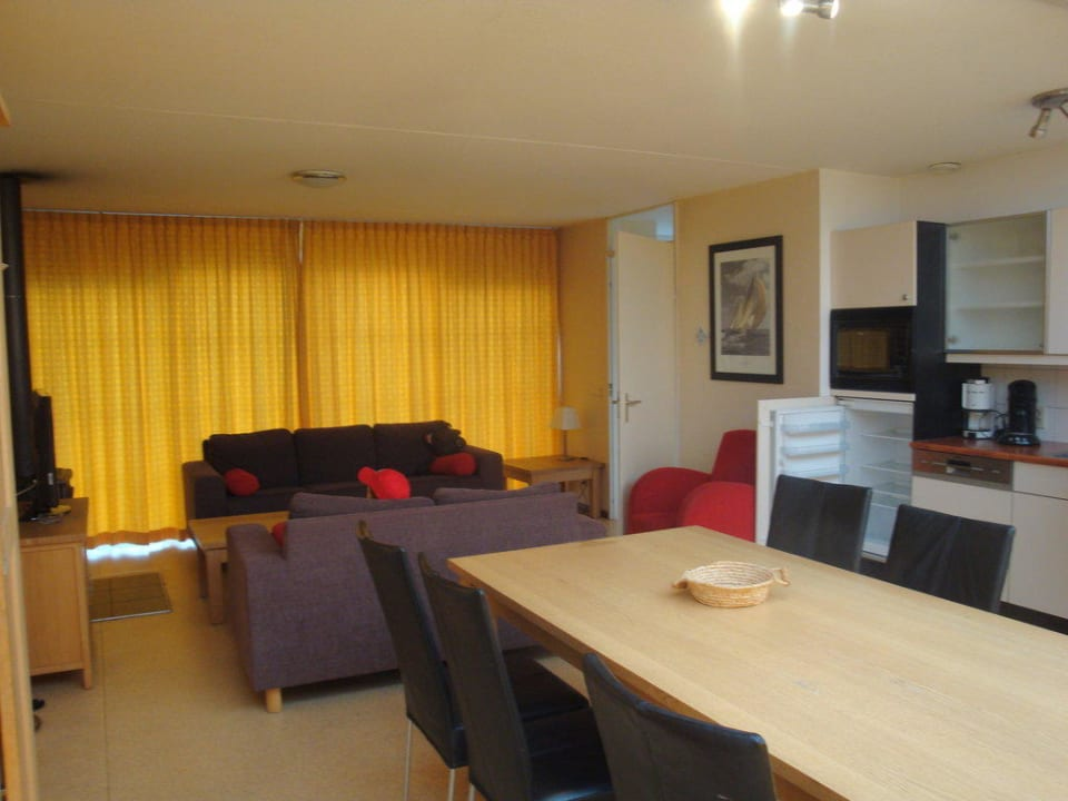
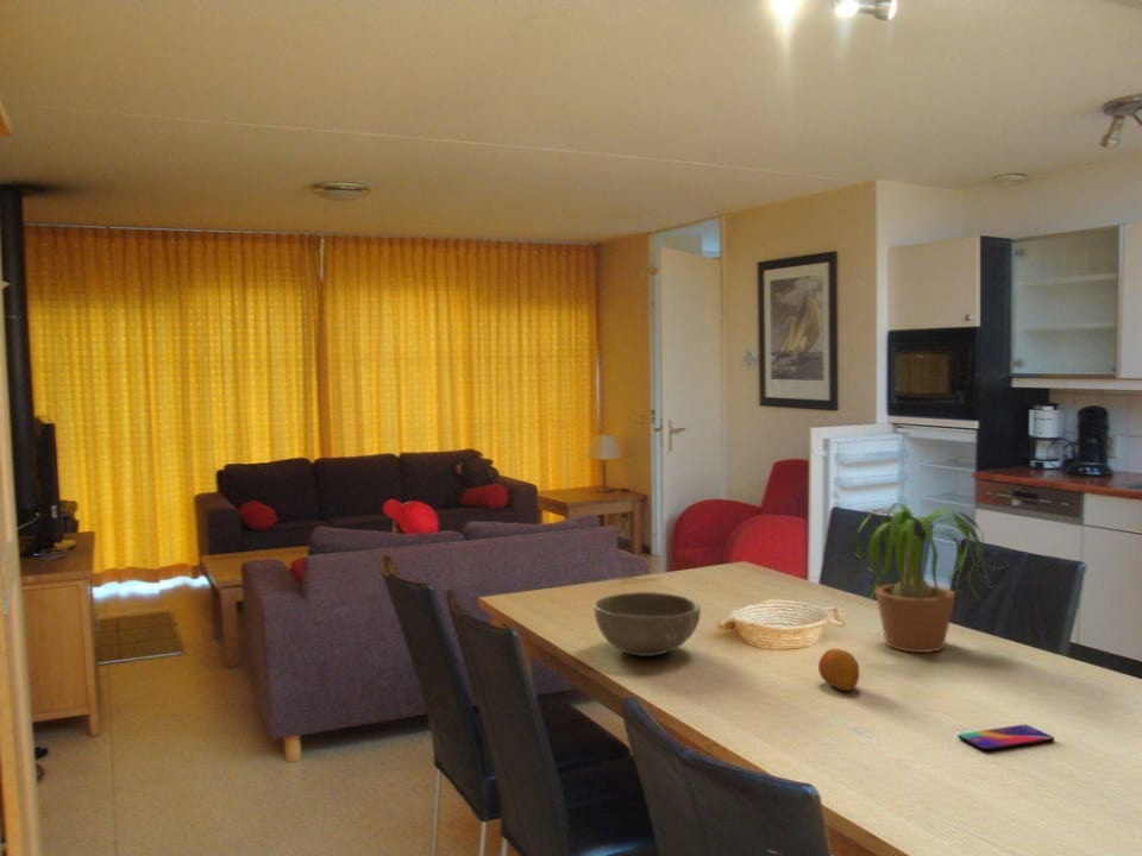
+ bowl [592,591,702,657]
+ fruit [817,648,860,692]
+ smartphone [956,724,1055,751]
+ potted plant [854,502,1011,654]
